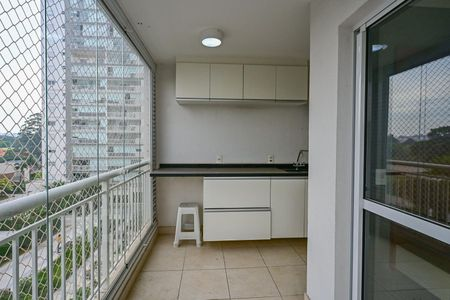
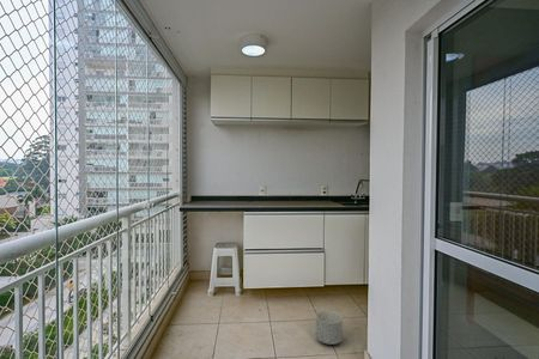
+ planter [315,310,344,346]
